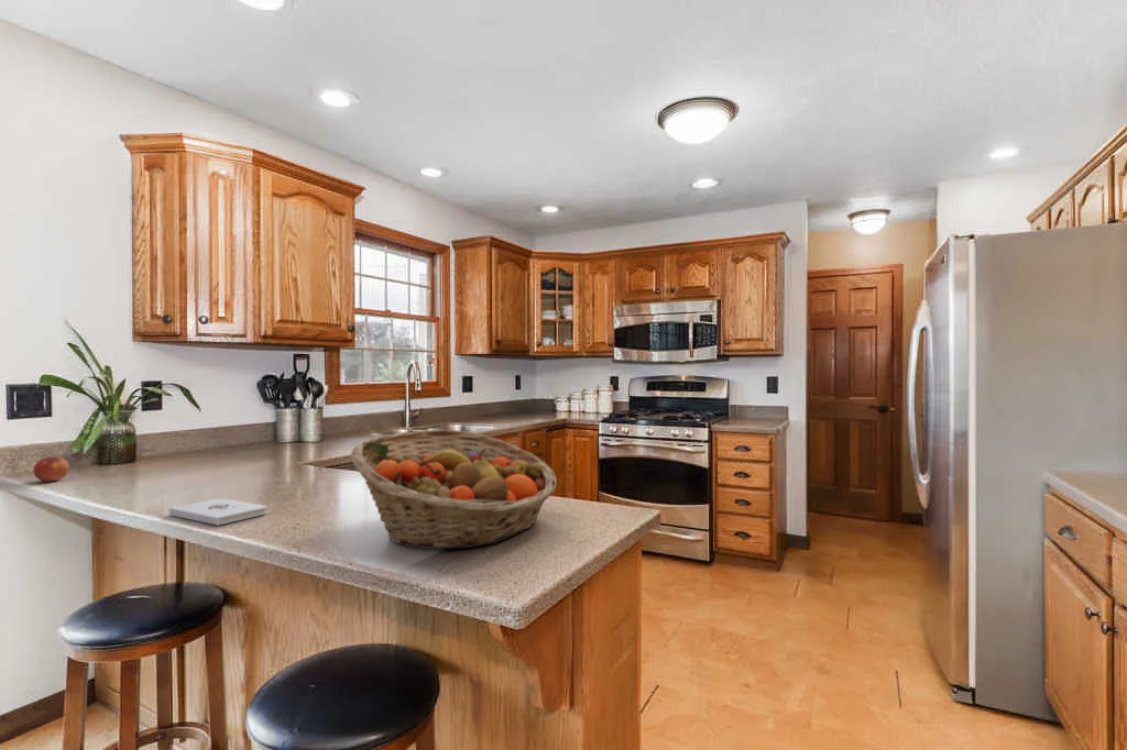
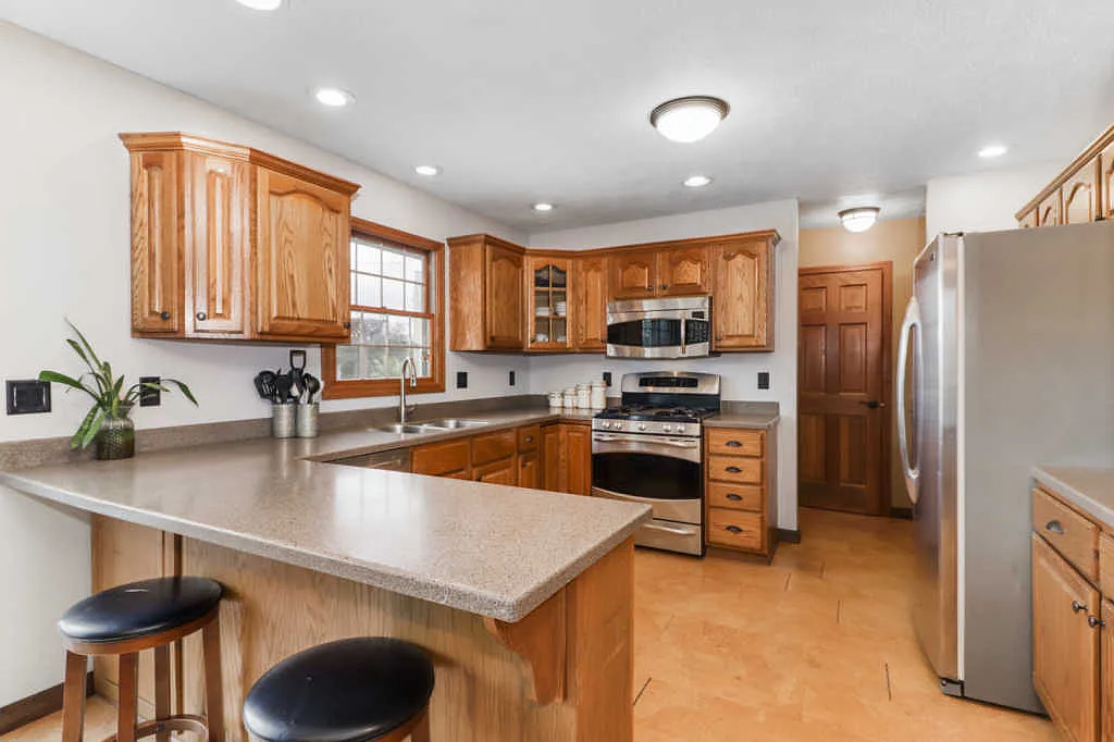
- fruit basket [349,428,558,550]
- notepad [168,497,269,526]
- apple [32,455,69,483]
